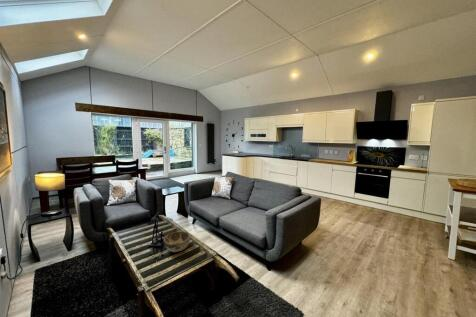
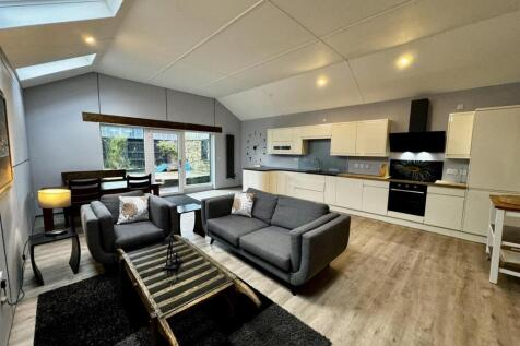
- decorative bowl [163,230,191,253]
